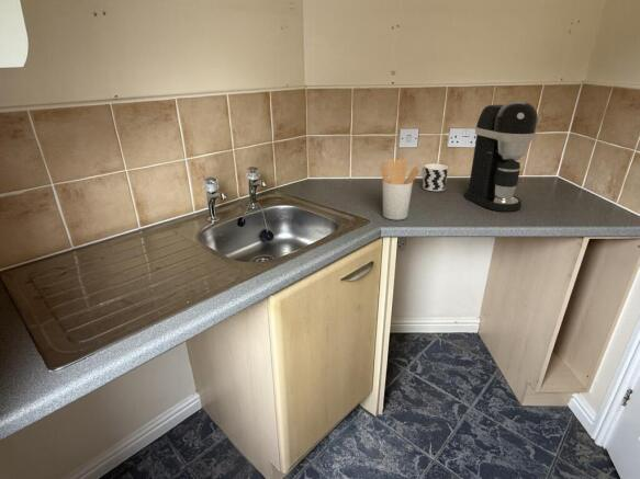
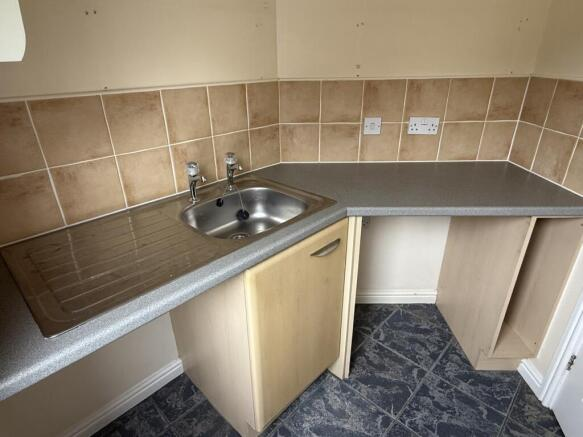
- utensil holder [380,158,420,221]
- cup [419,162,449,192]
- coffee maker [463,100,539,213]
